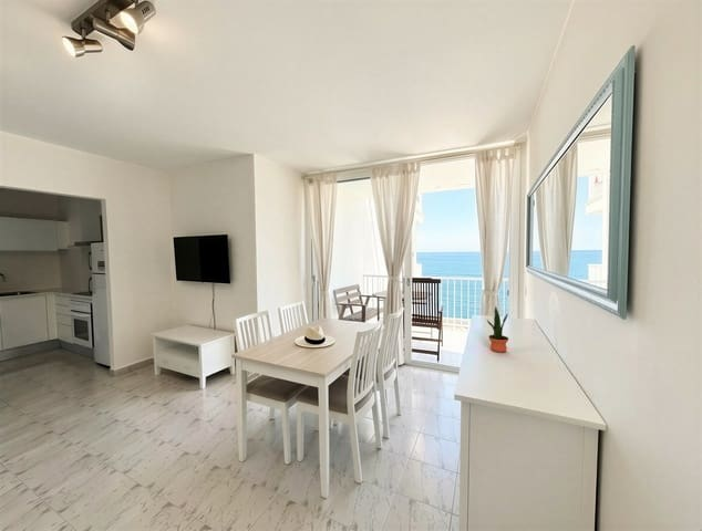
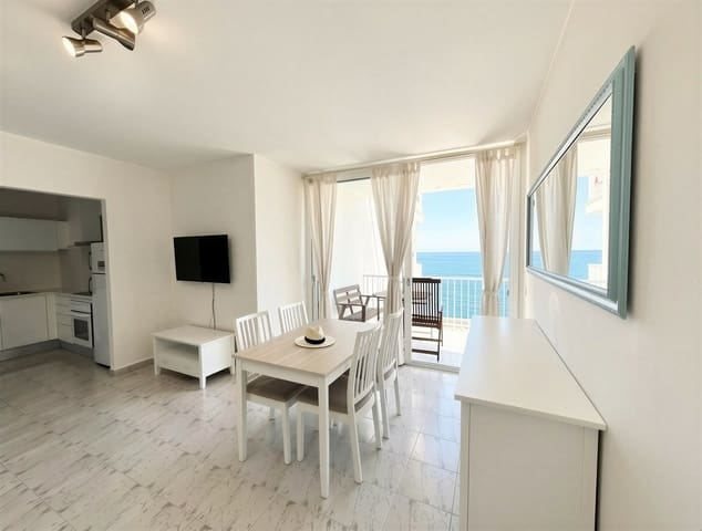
- potted plant [486,305,509,354]
